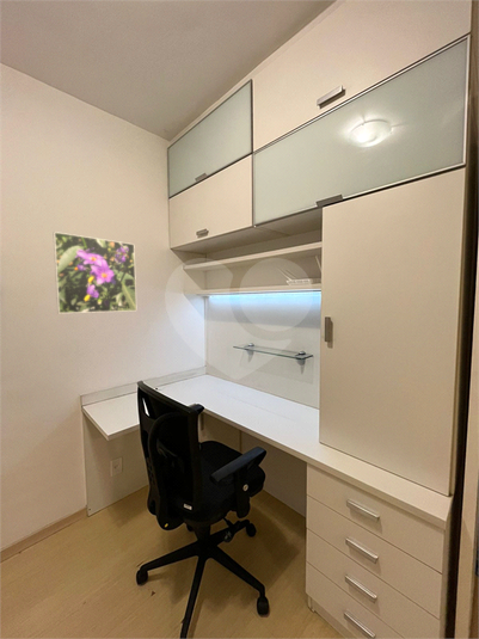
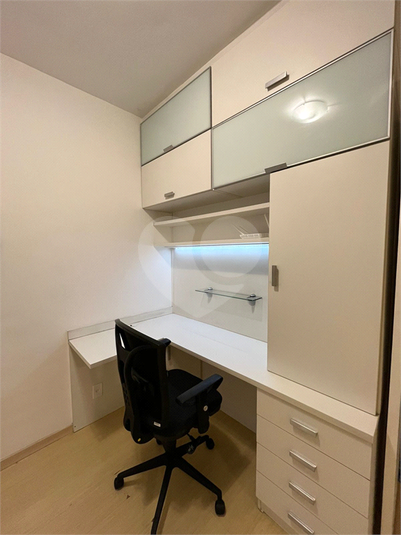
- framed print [53,231,137,314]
